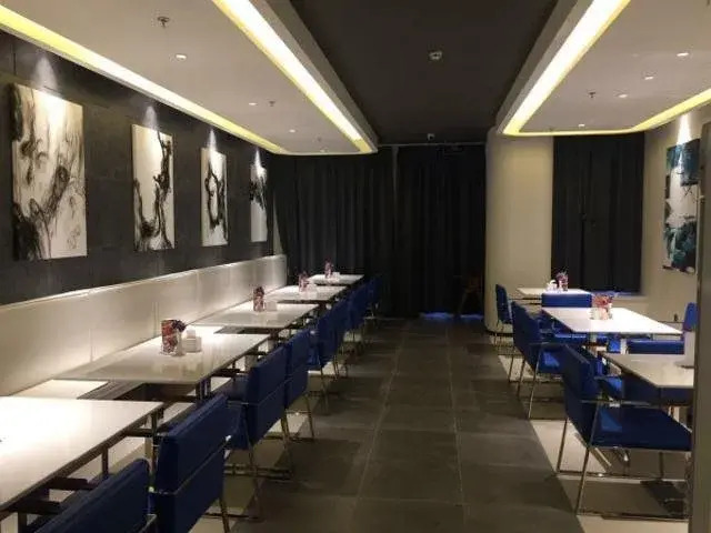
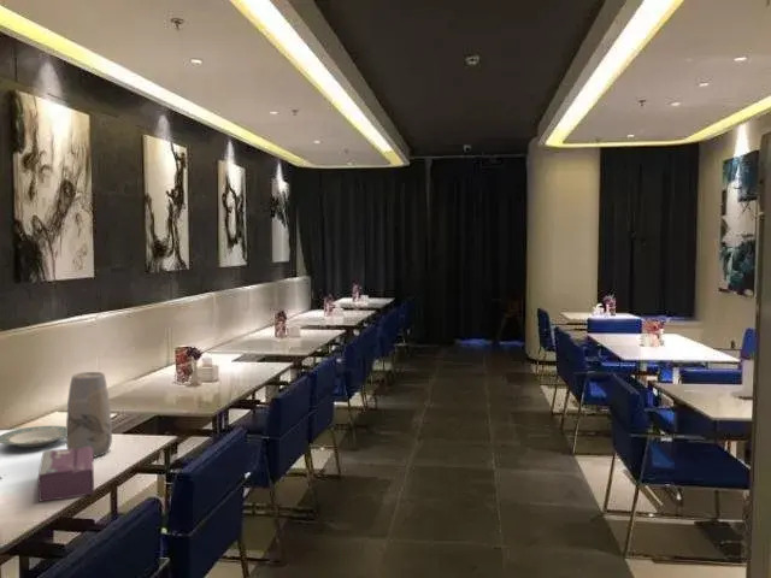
+ plate [0,425,66,449]
+ tissue box [37,447,95,503]
+ vase [65,371,113,459]
